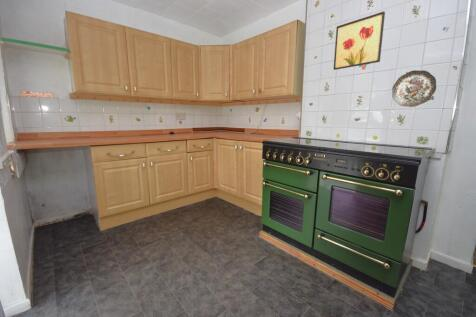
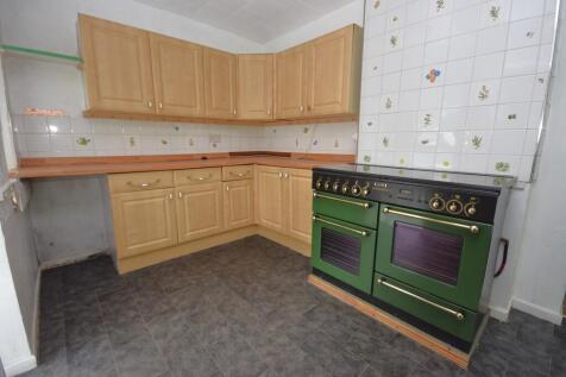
- wall art [333,10,386,71]
- decorative plate [391,69,437,108]
